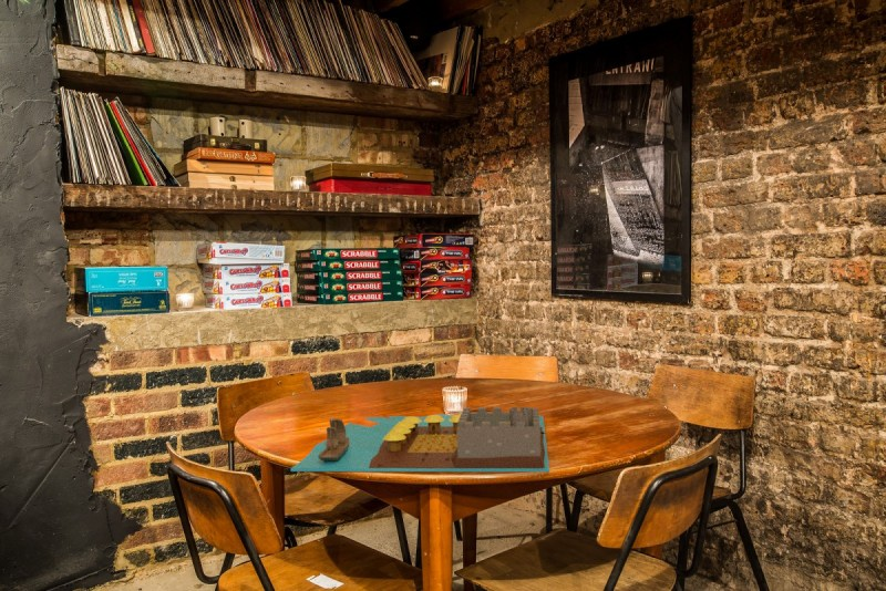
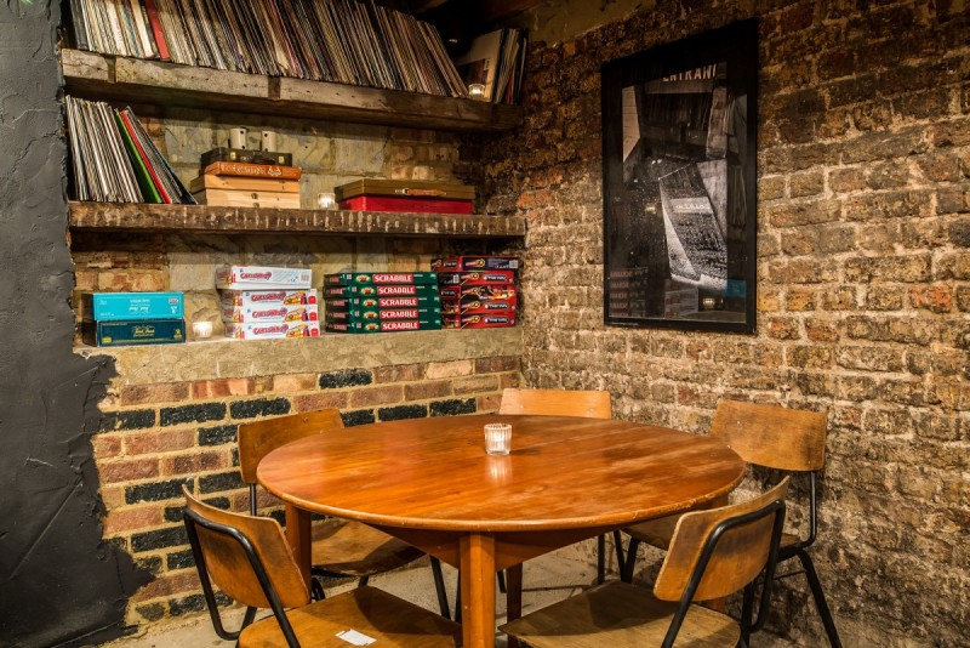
- board game [290,406,550,473]
